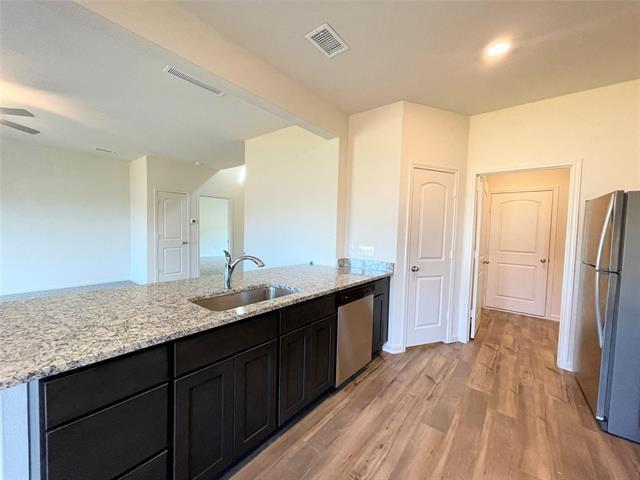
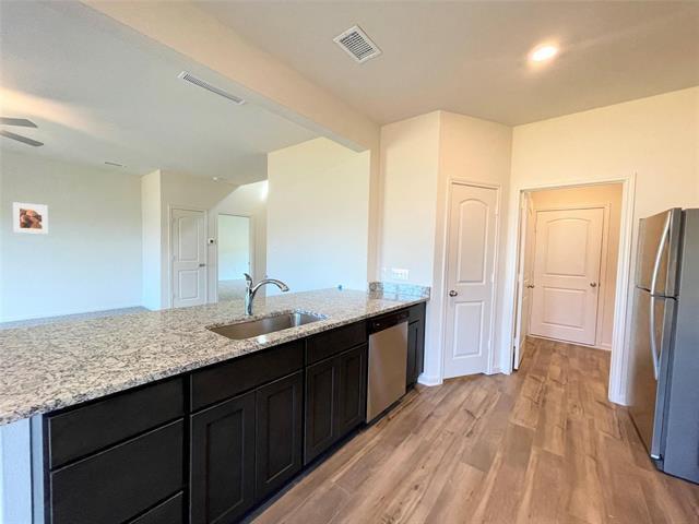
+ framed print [12,201,49,235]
